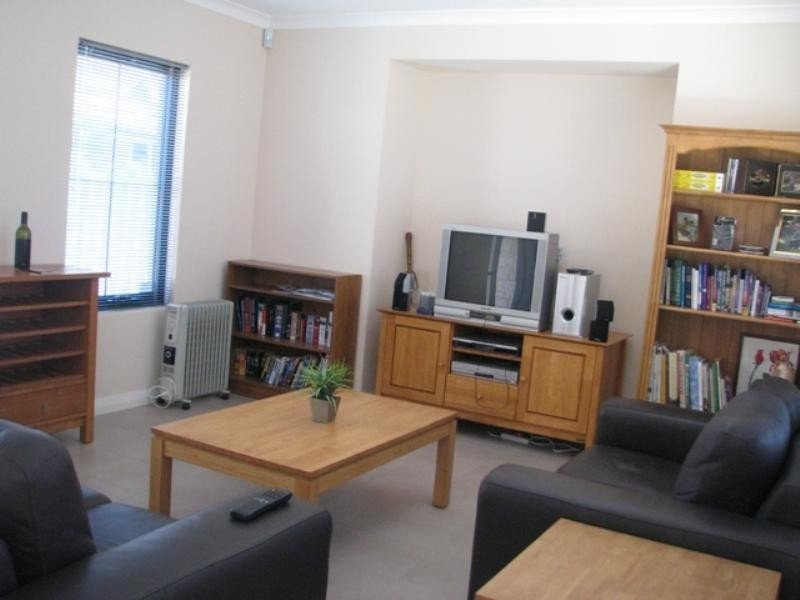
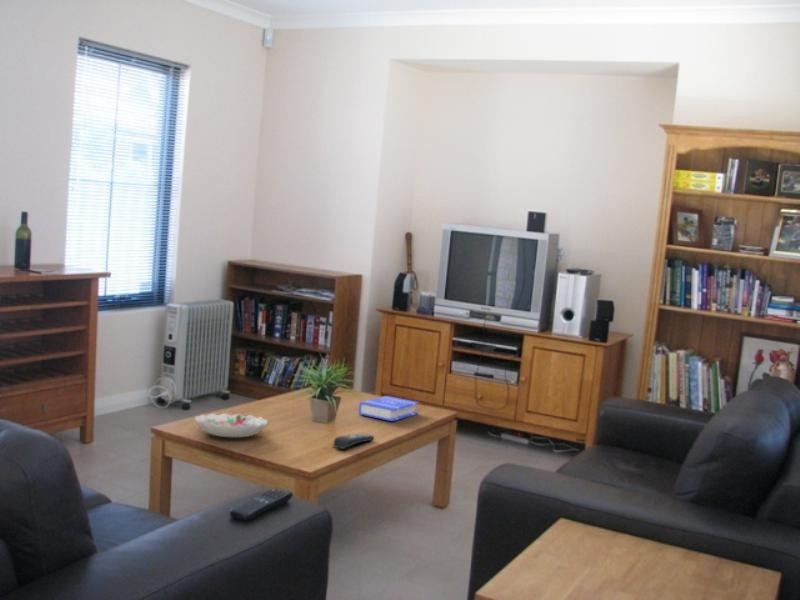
+ book [358,395,420,422]
+ decorative bowl [193,412,269,438]
+ remote control [332,432,375,450]
